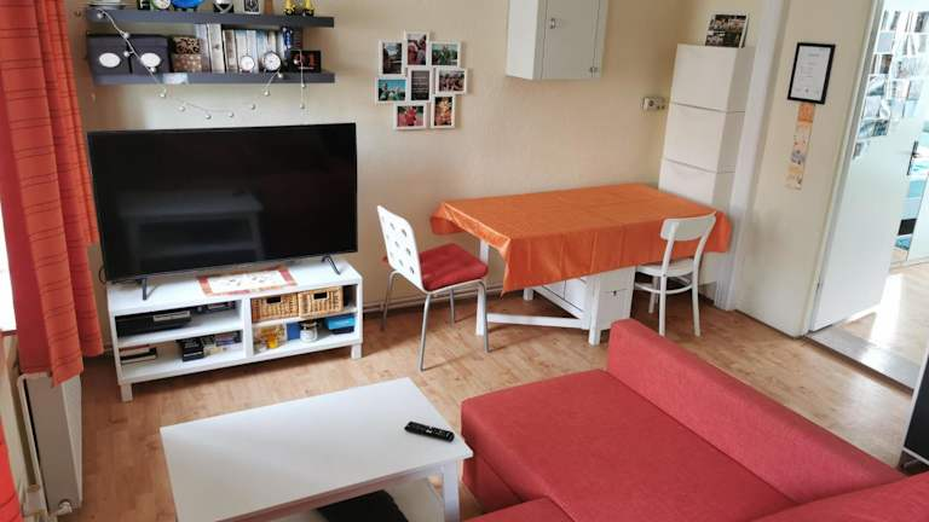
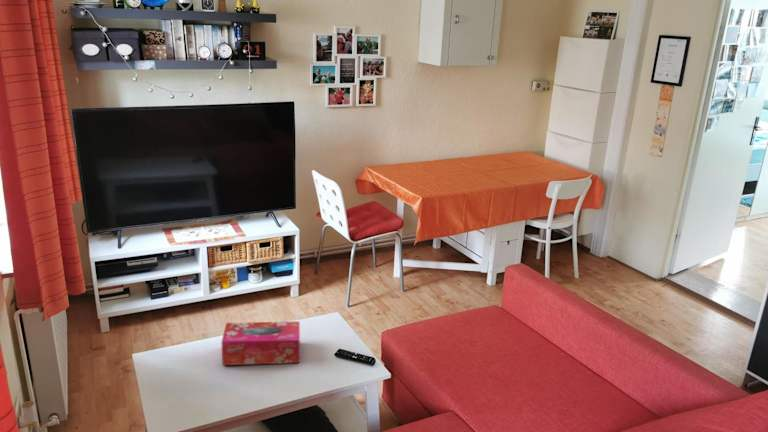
+ tissue box [221,320,301,366]
